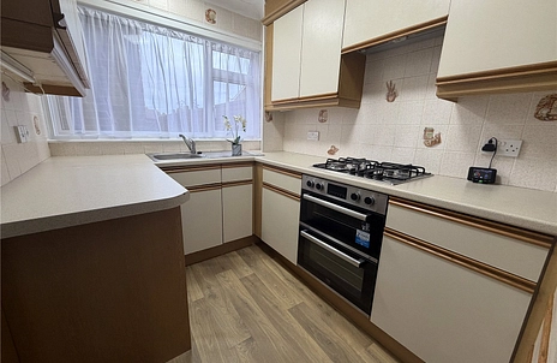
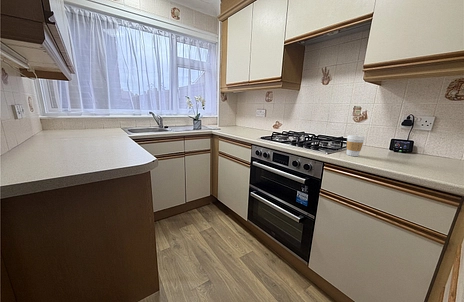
+ coffee cup [346,134,366,157]
